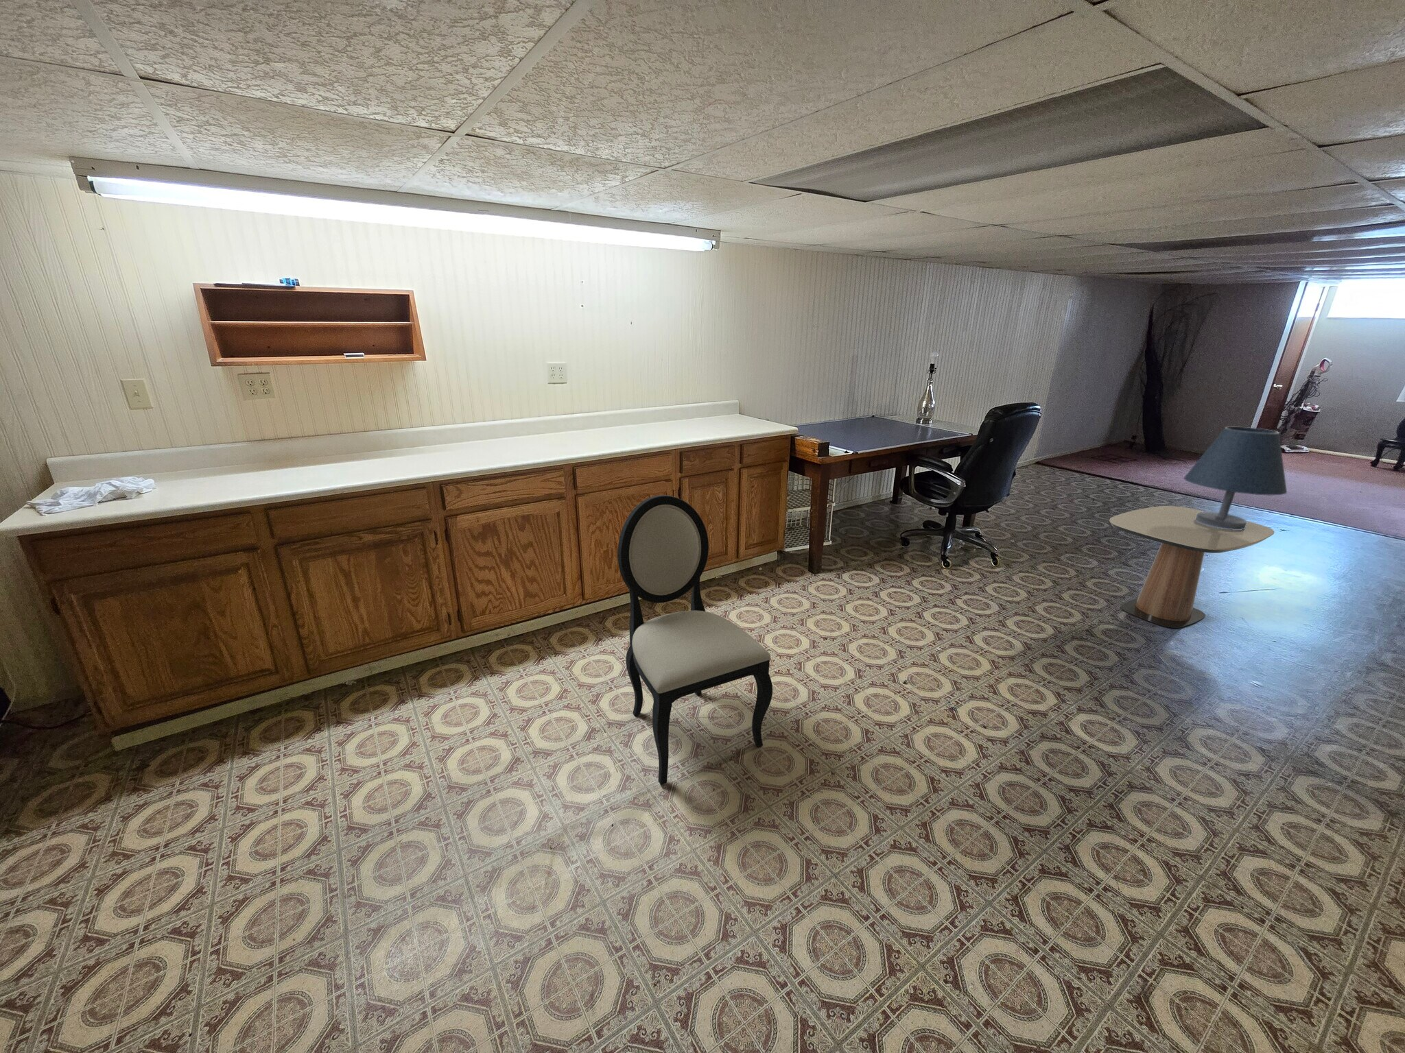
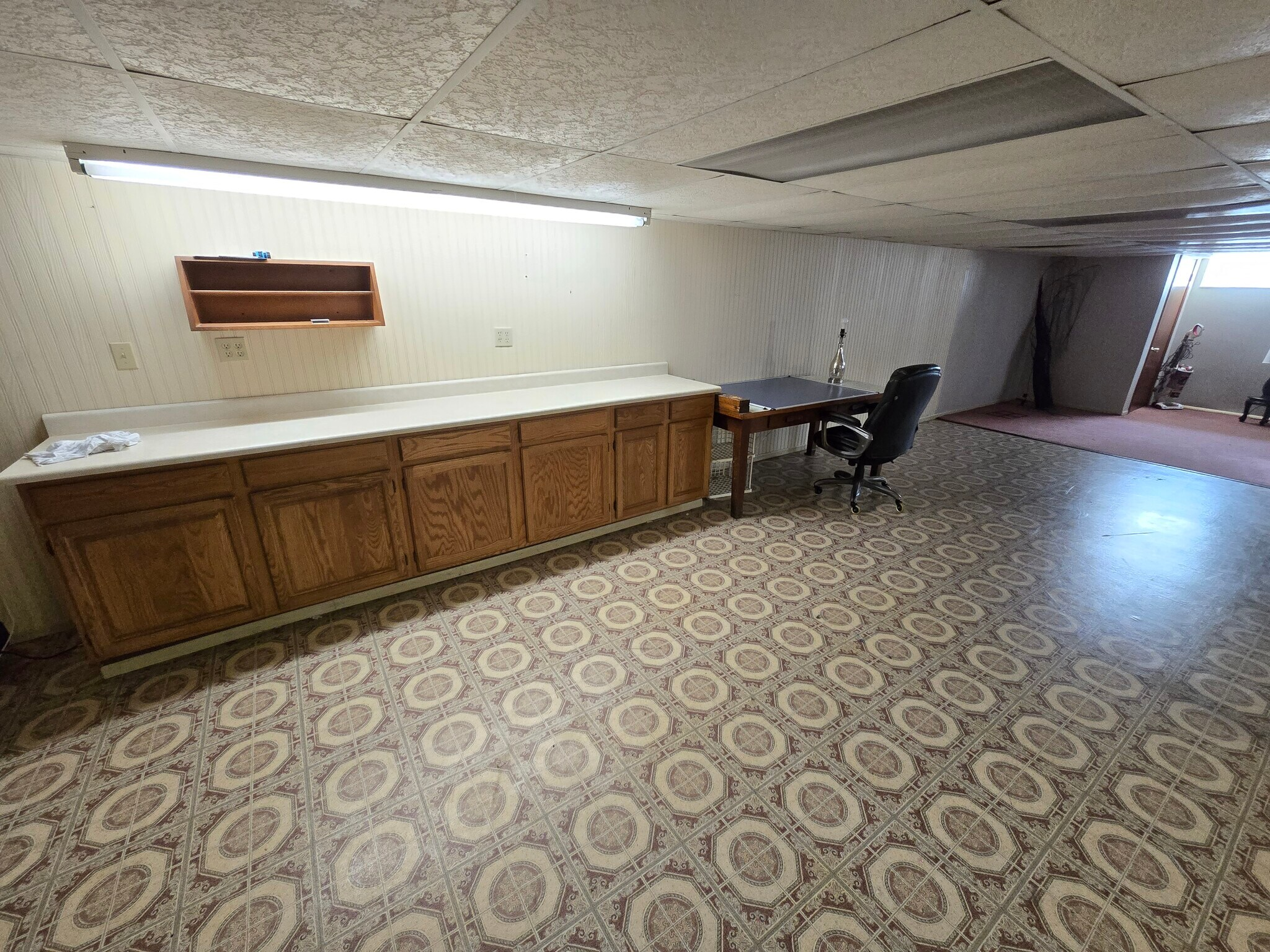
- table lamp [1183,427,1288,530]
- side table [1109,505,1276,628]
- dining chair [616,494,773,785]
